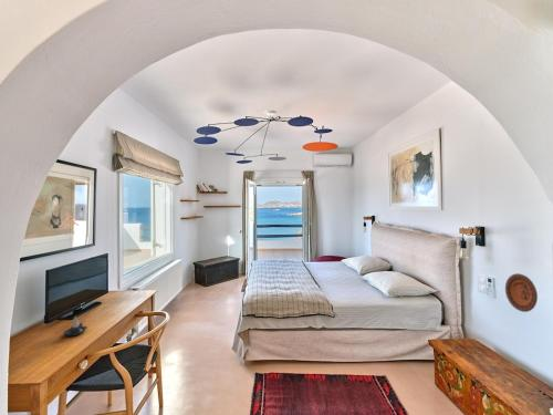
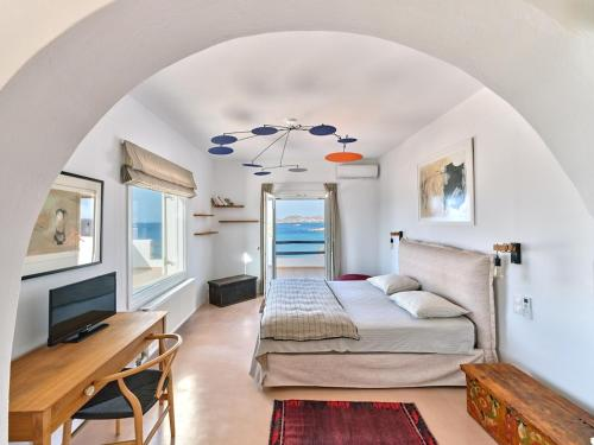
- candle [62,315,88,336]
- decorative plate [504,272,539,313]
